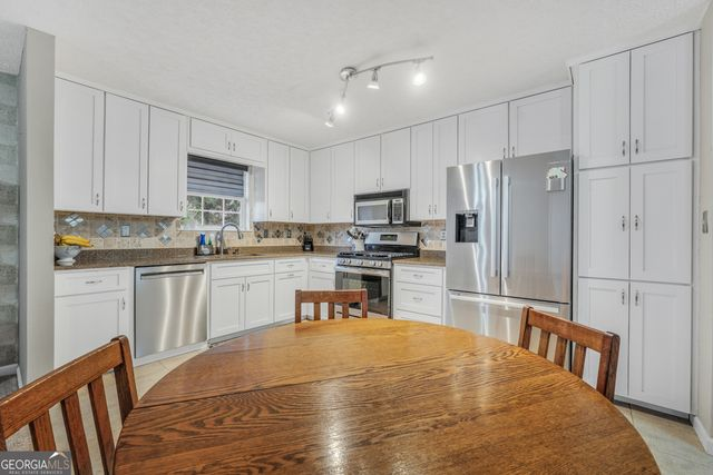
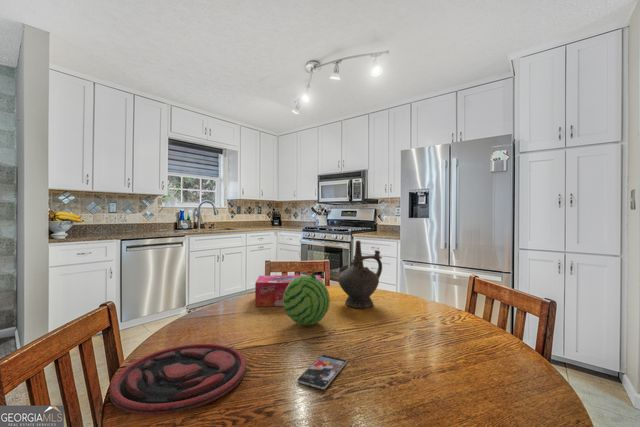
+ ceremonial vessel [337,240,383,309]
+ smartphone [296,354,348,390]
+ plate [109,343,247,416]
+ fruit [283,267,331,326]
+ tissue box [254,274,324,307]
